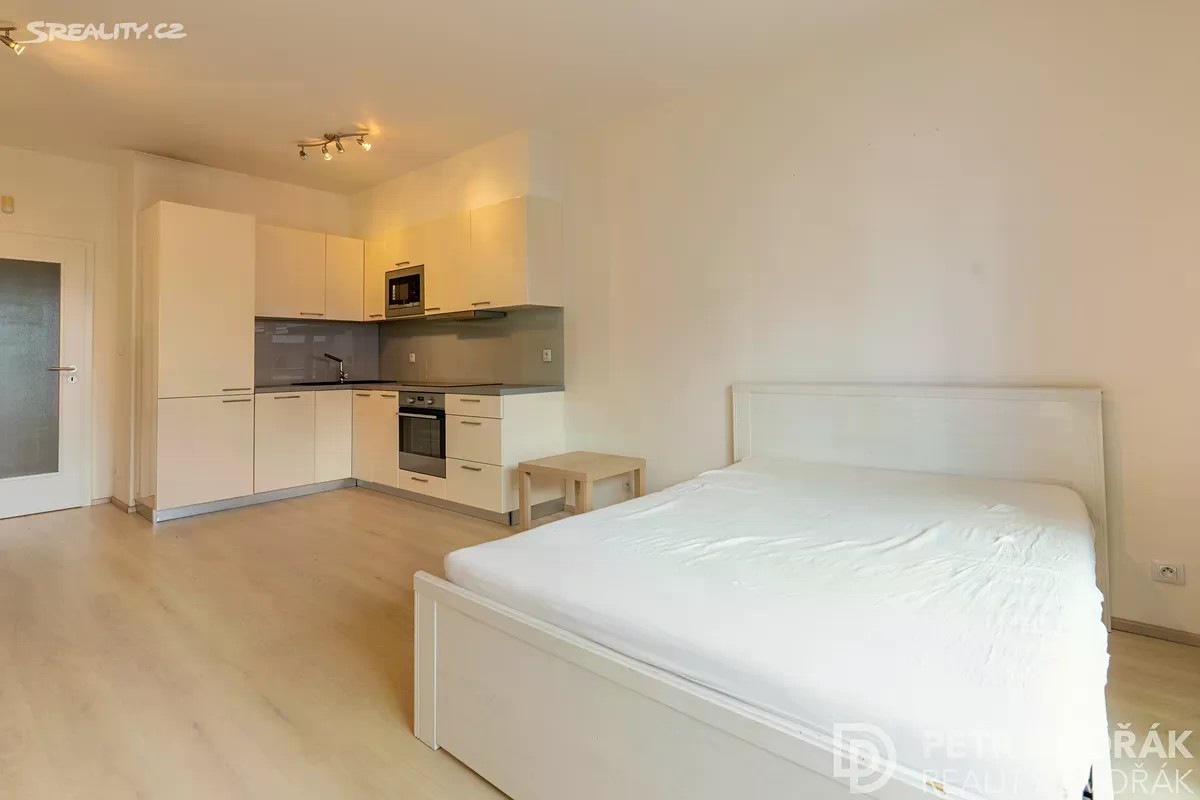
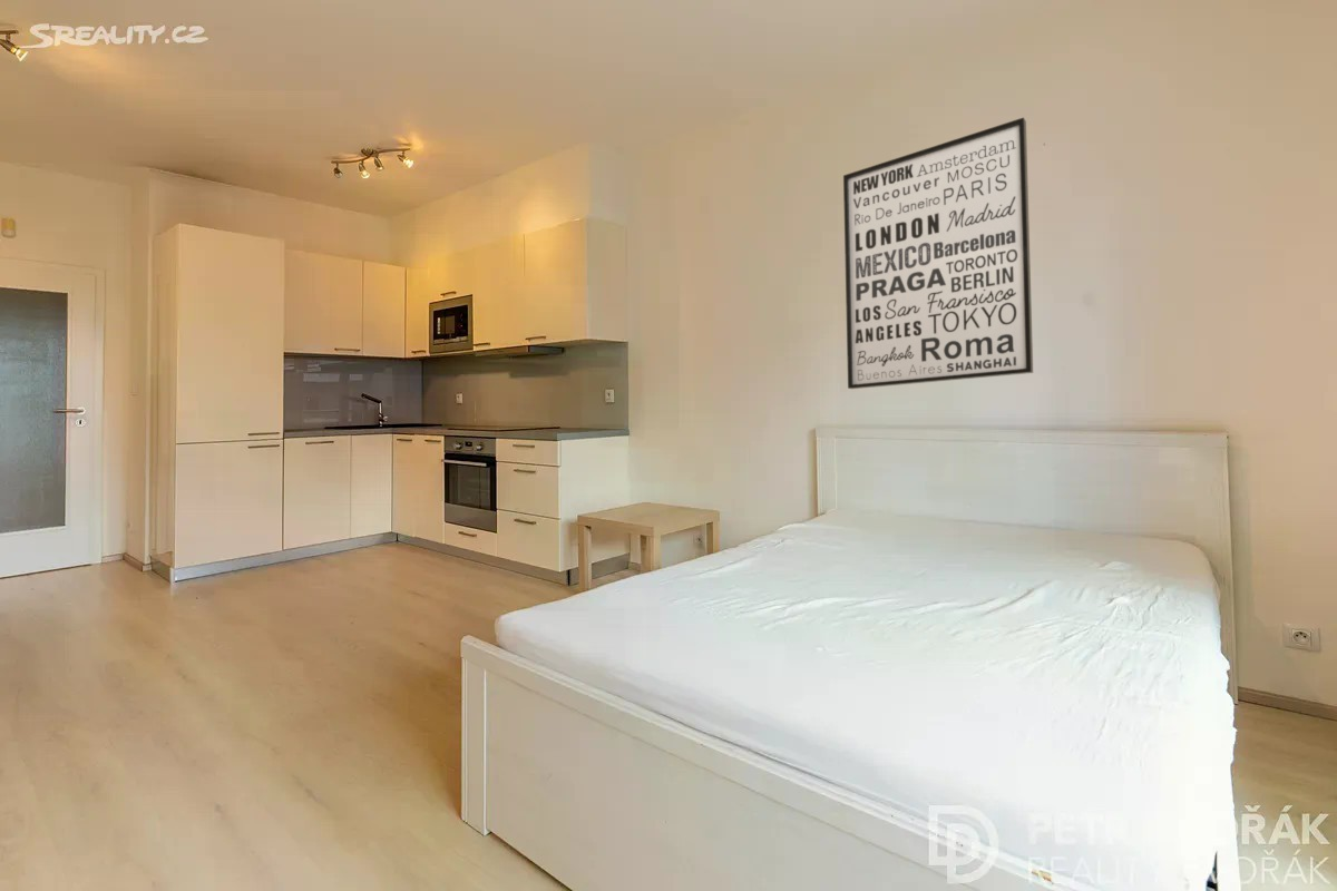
+ wall art [842,116,1034,390]
